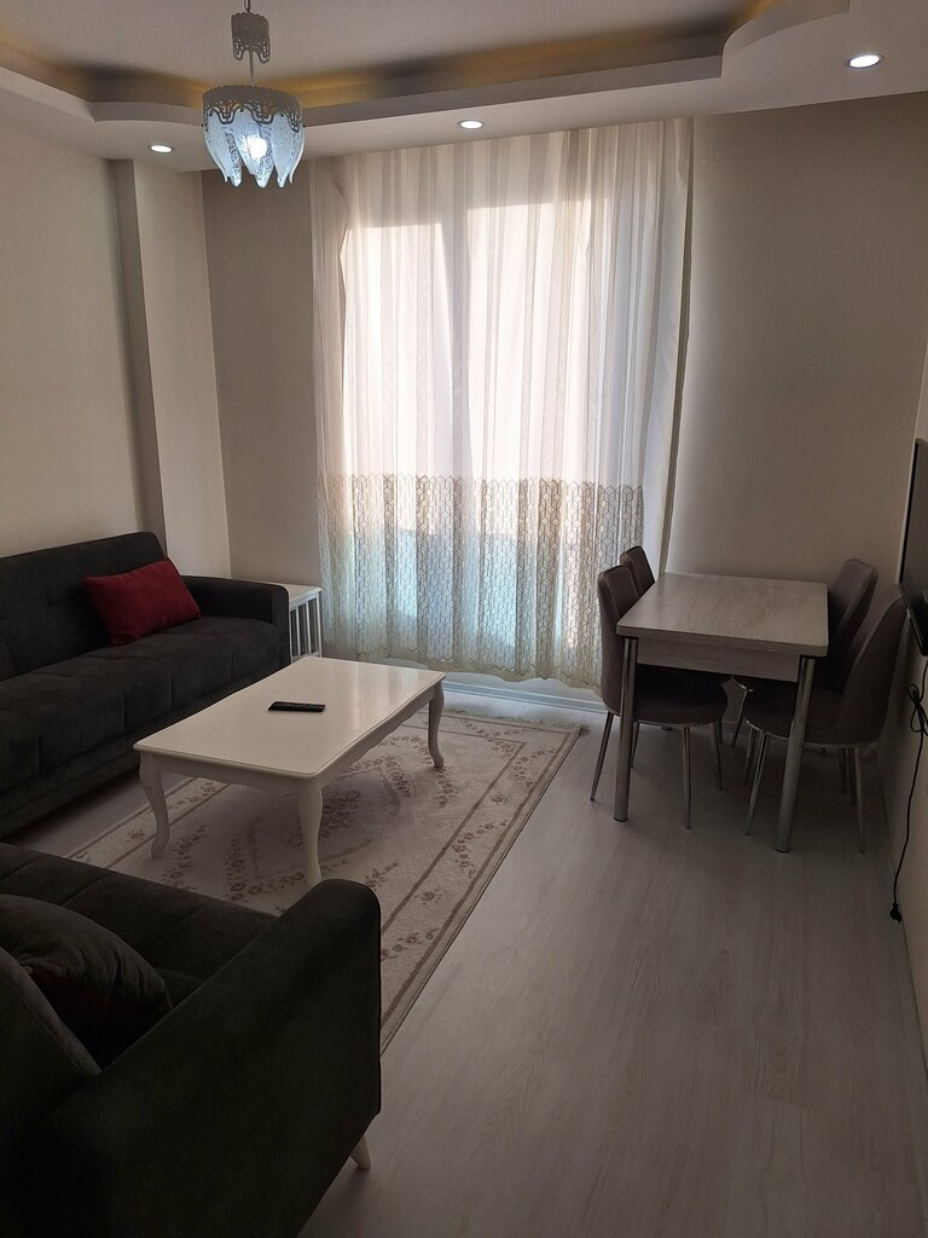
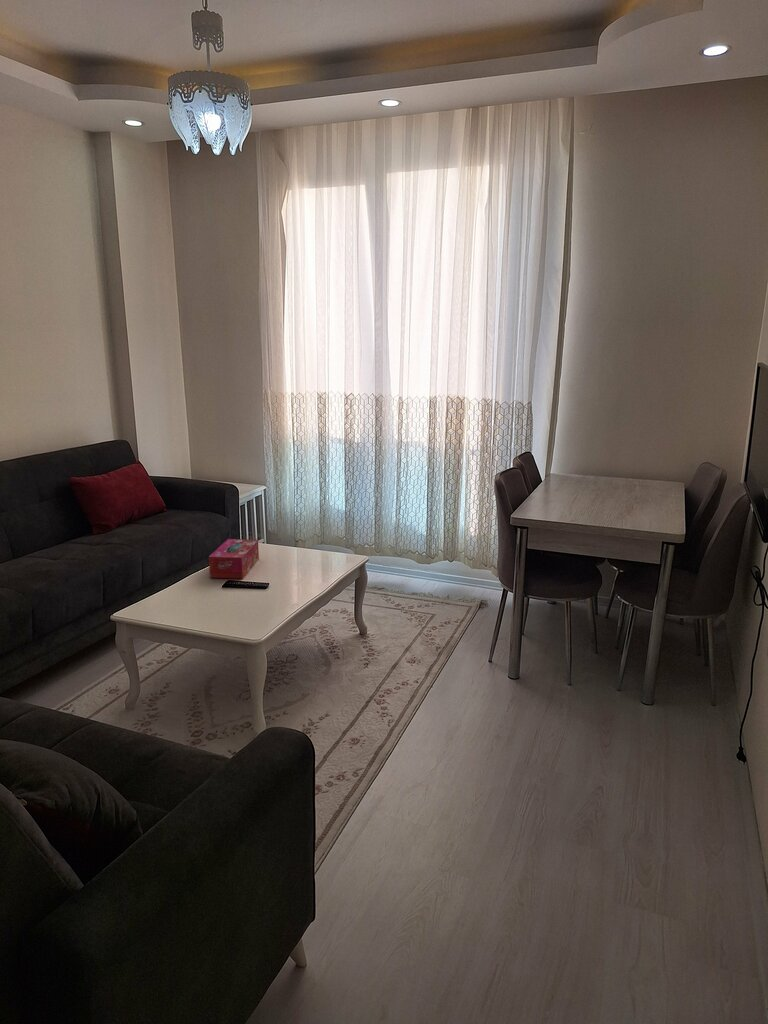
+ tissue box [208,538,260,580]
